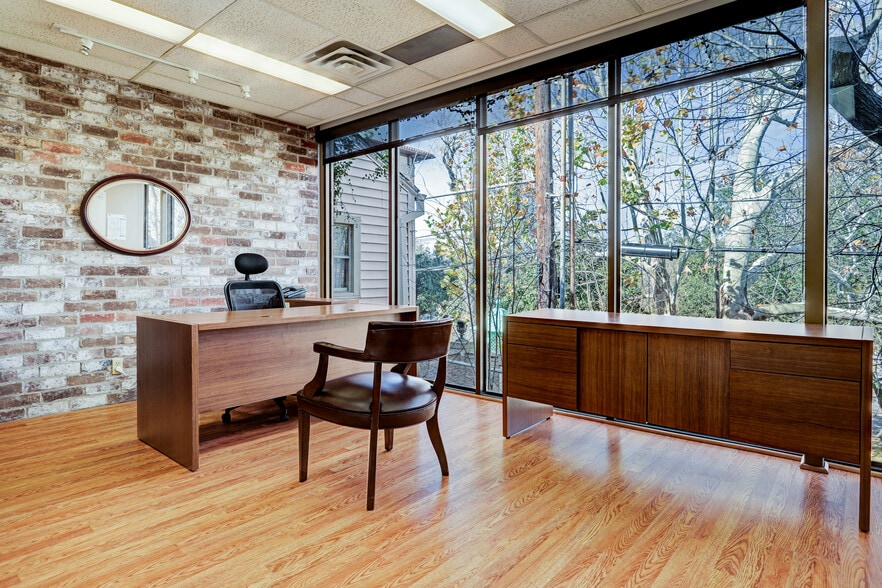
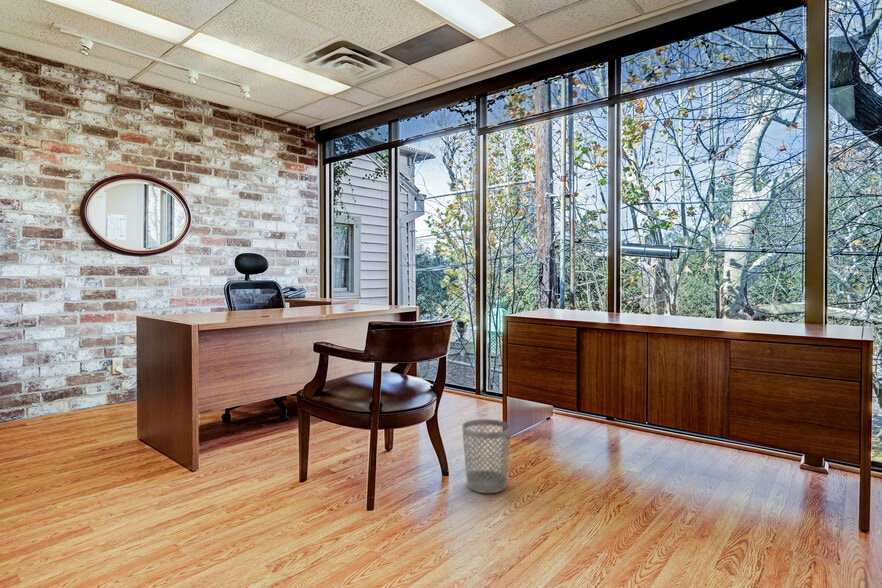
+ wastebasket [461,418,512,494]
